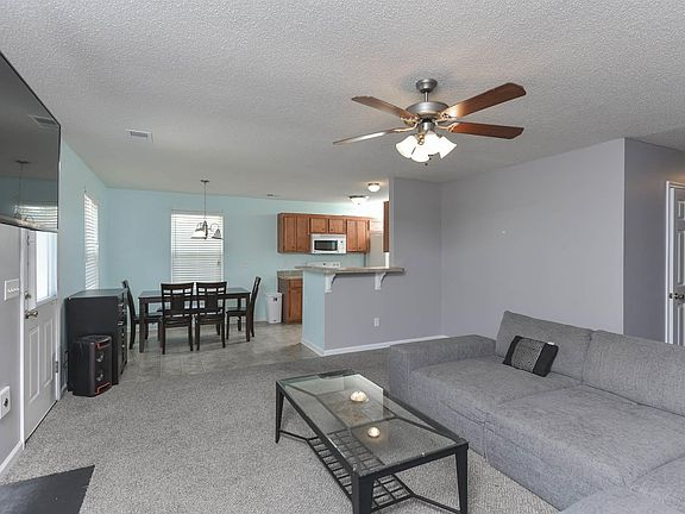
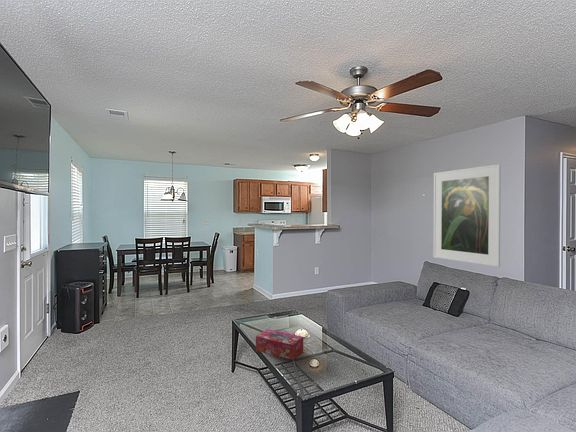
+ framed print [432,163,502,268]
+ tissue box [255,328,304,361]
